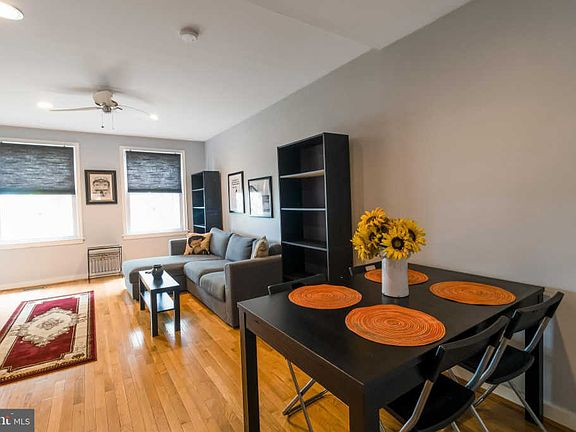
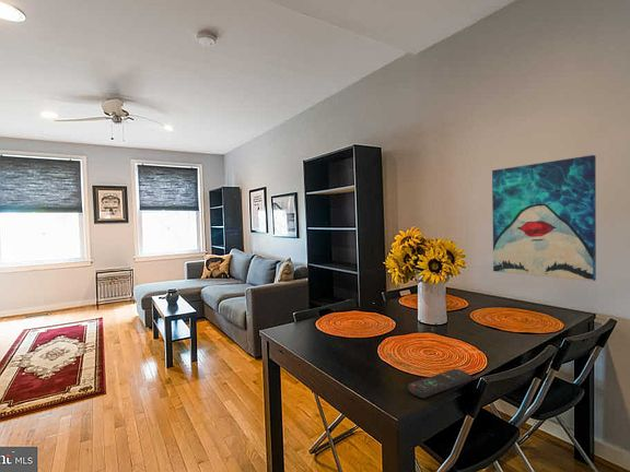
+ wall art [491,154,597,282]
+ remote control [407,368,472,399]
